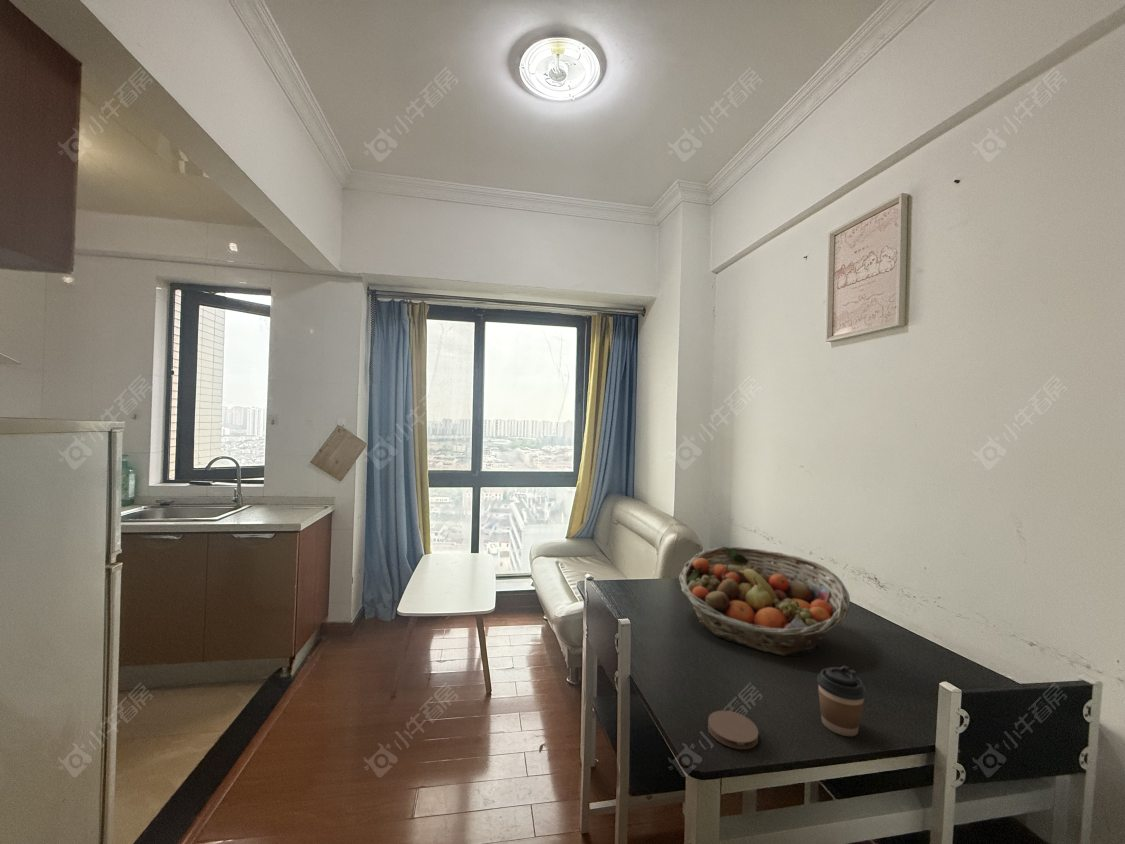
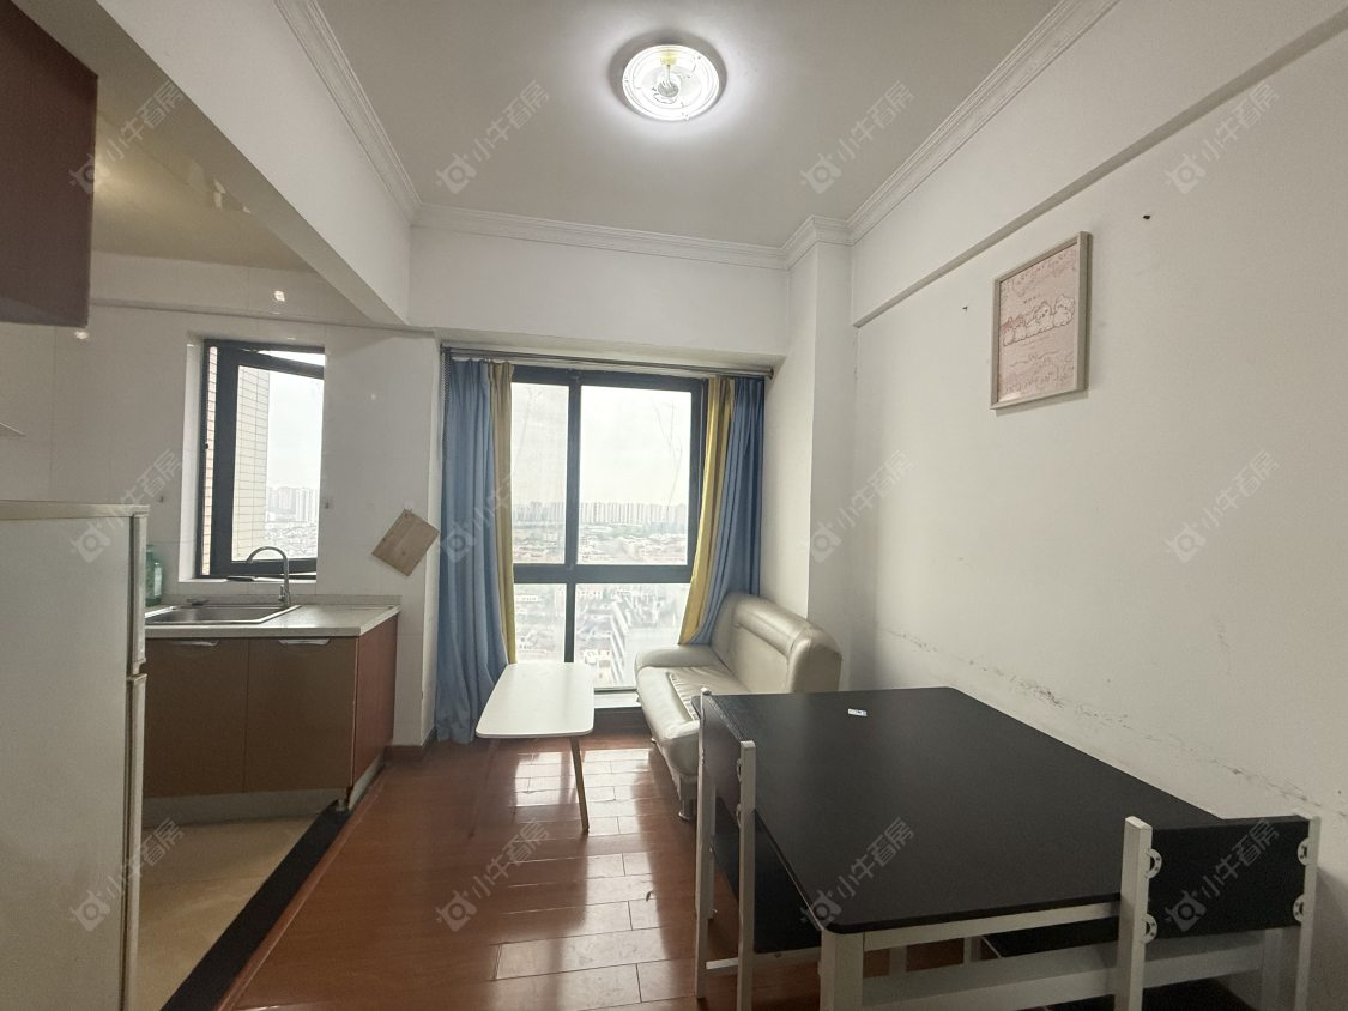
- coaster [707,709,760,750]
- fruit basket [678,546,851,657]
- coffee cup [816,665,867,737]
